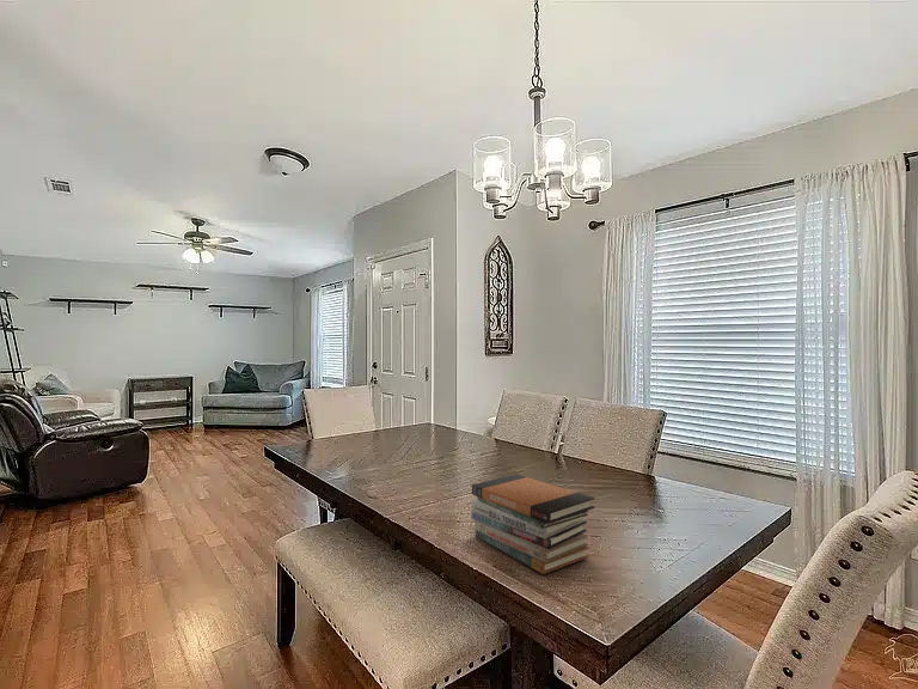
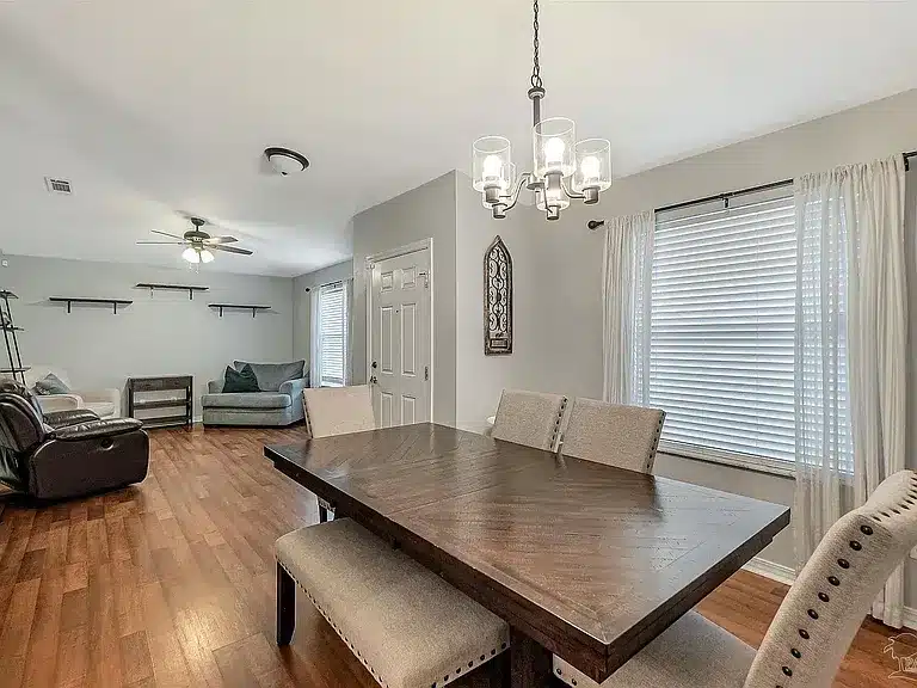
- book stack [470,474,595,575]
